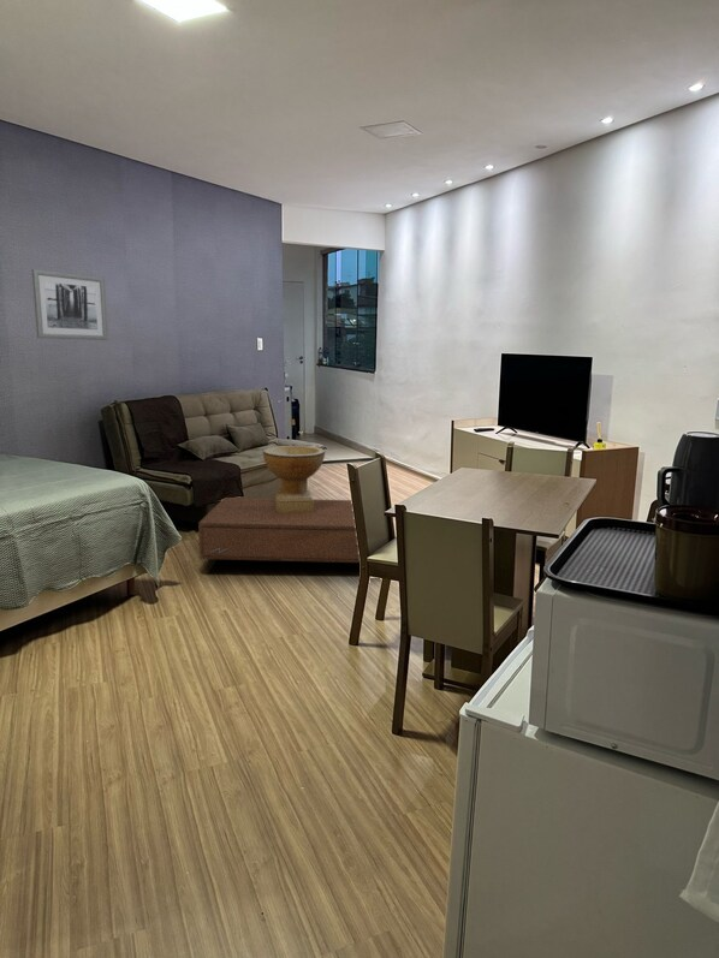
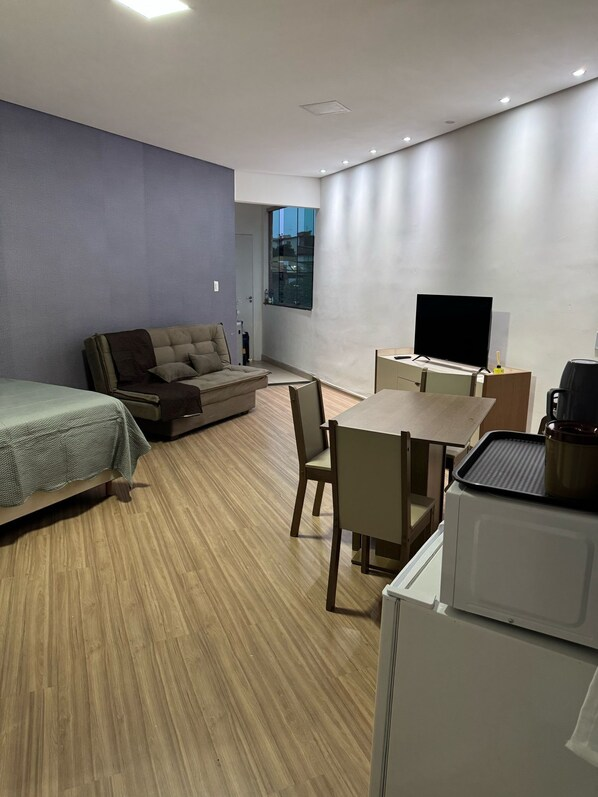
- decorative bowl [262,445,326,513]
- wall art [31,268,109,341]
- coffee table [197,496,361,572]
